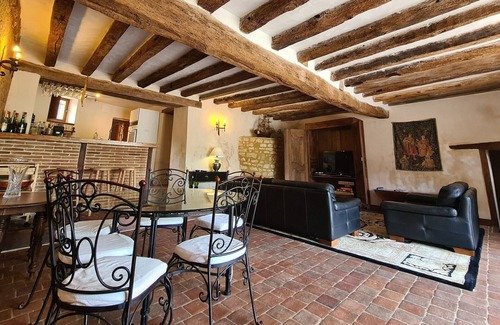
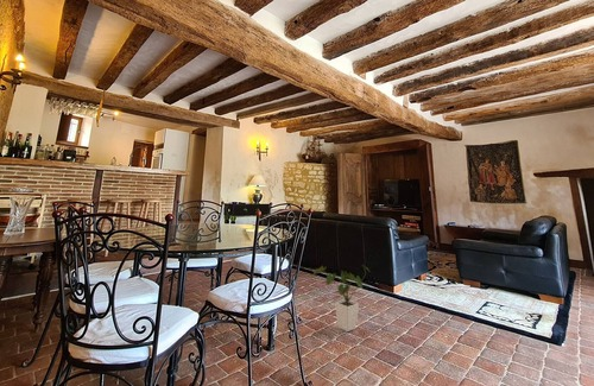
+ house plant [312,264,369,333]
